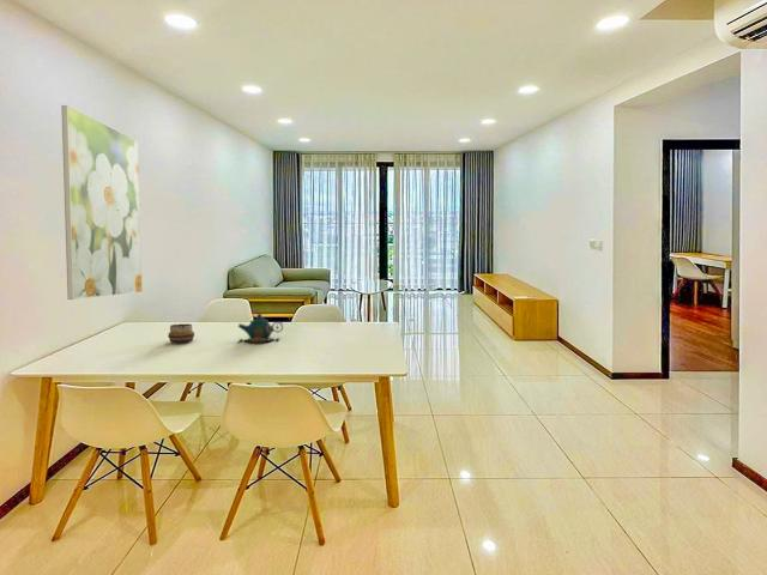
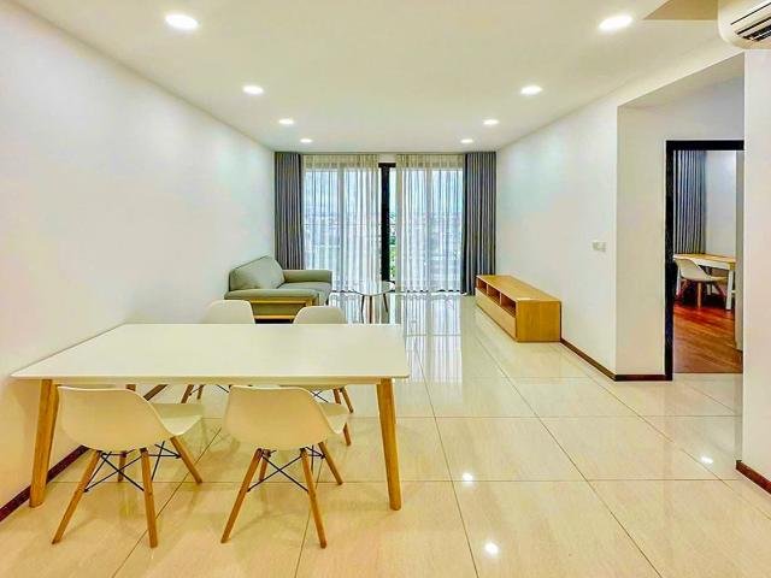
- teapot [237,313,284,344]
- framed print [60,104,144,301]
- decorative bowl [167,322,195,344]
